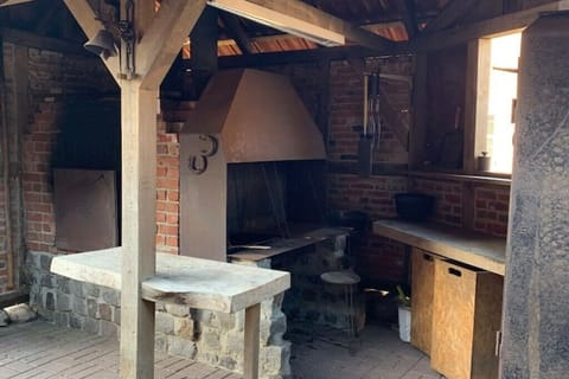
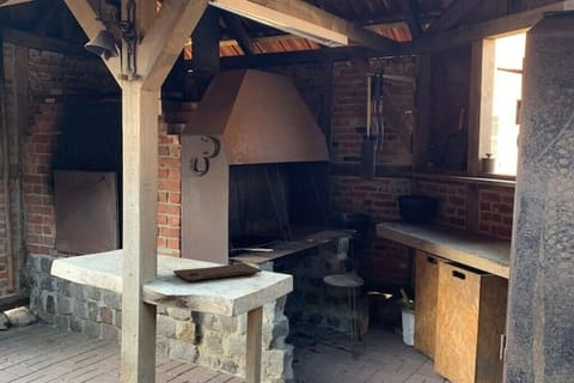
+ cutting board [172,262,263,284]
